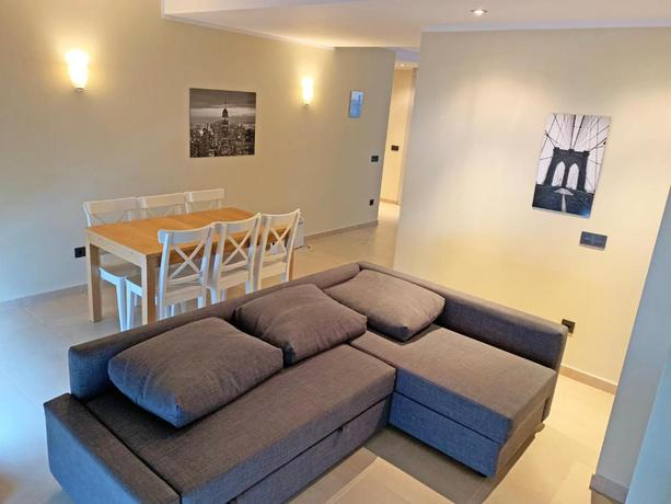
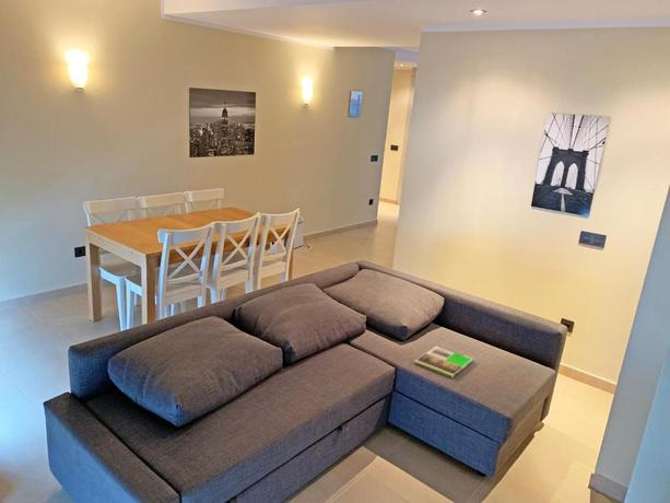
+ magazine [413,344,474,379]
